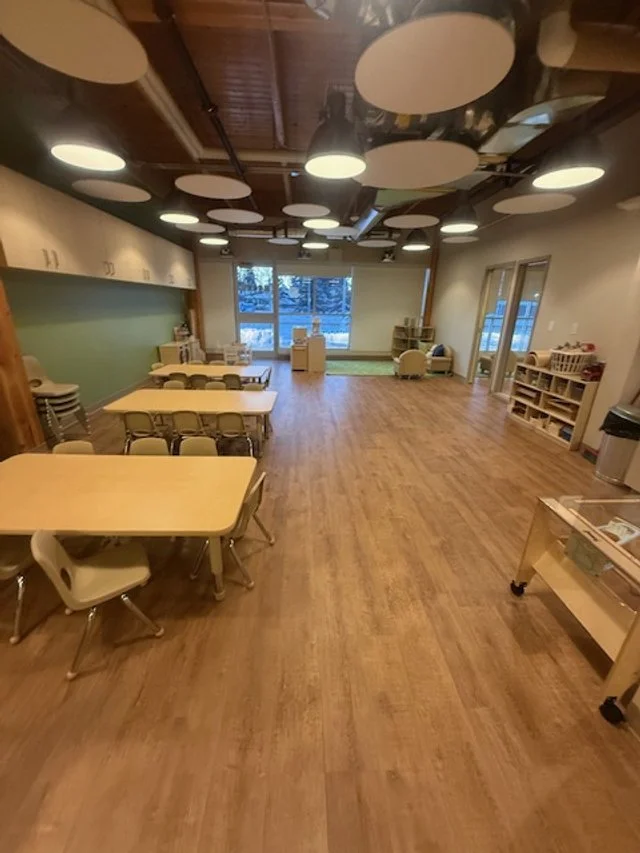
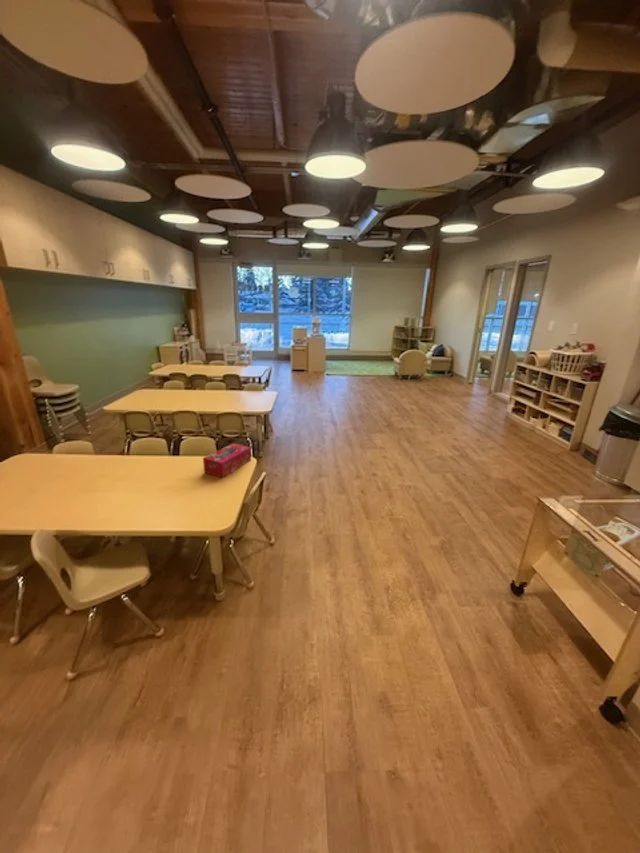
+ tissue box [202,442,252,479]
